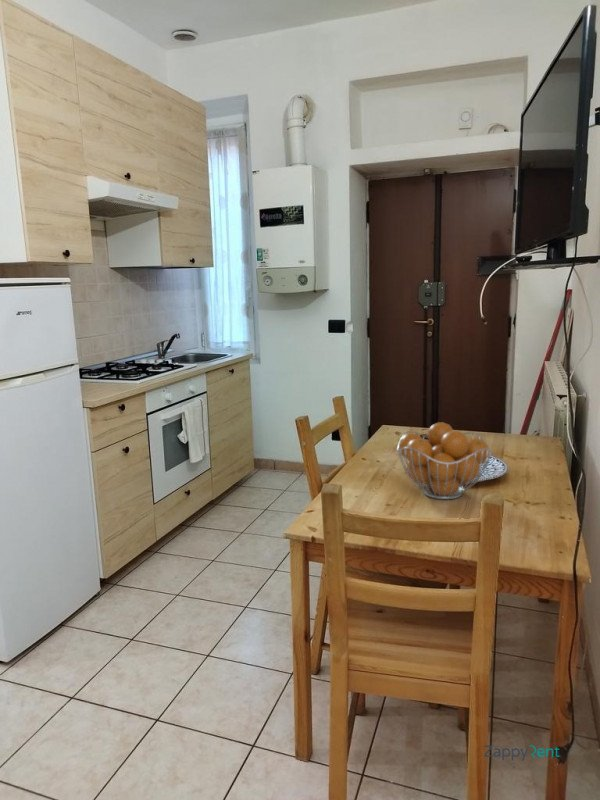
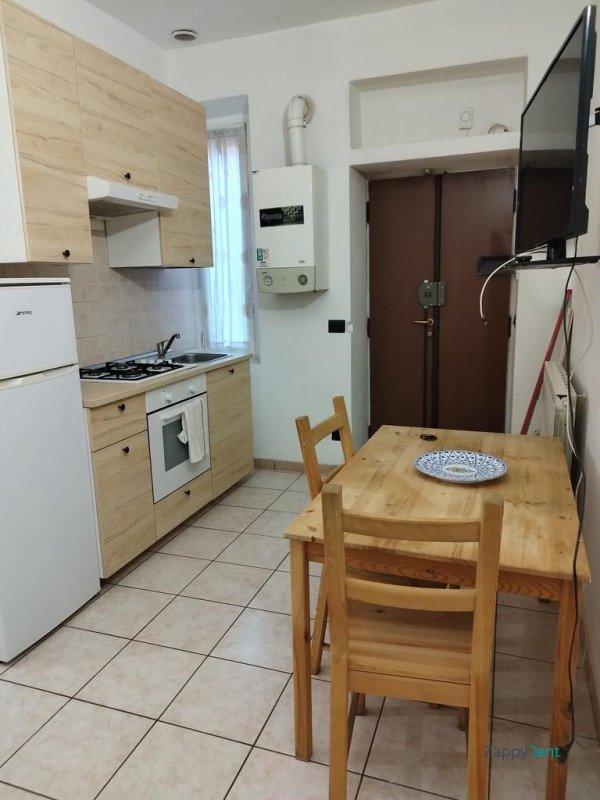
- fruit basket [396,421,493,500]
